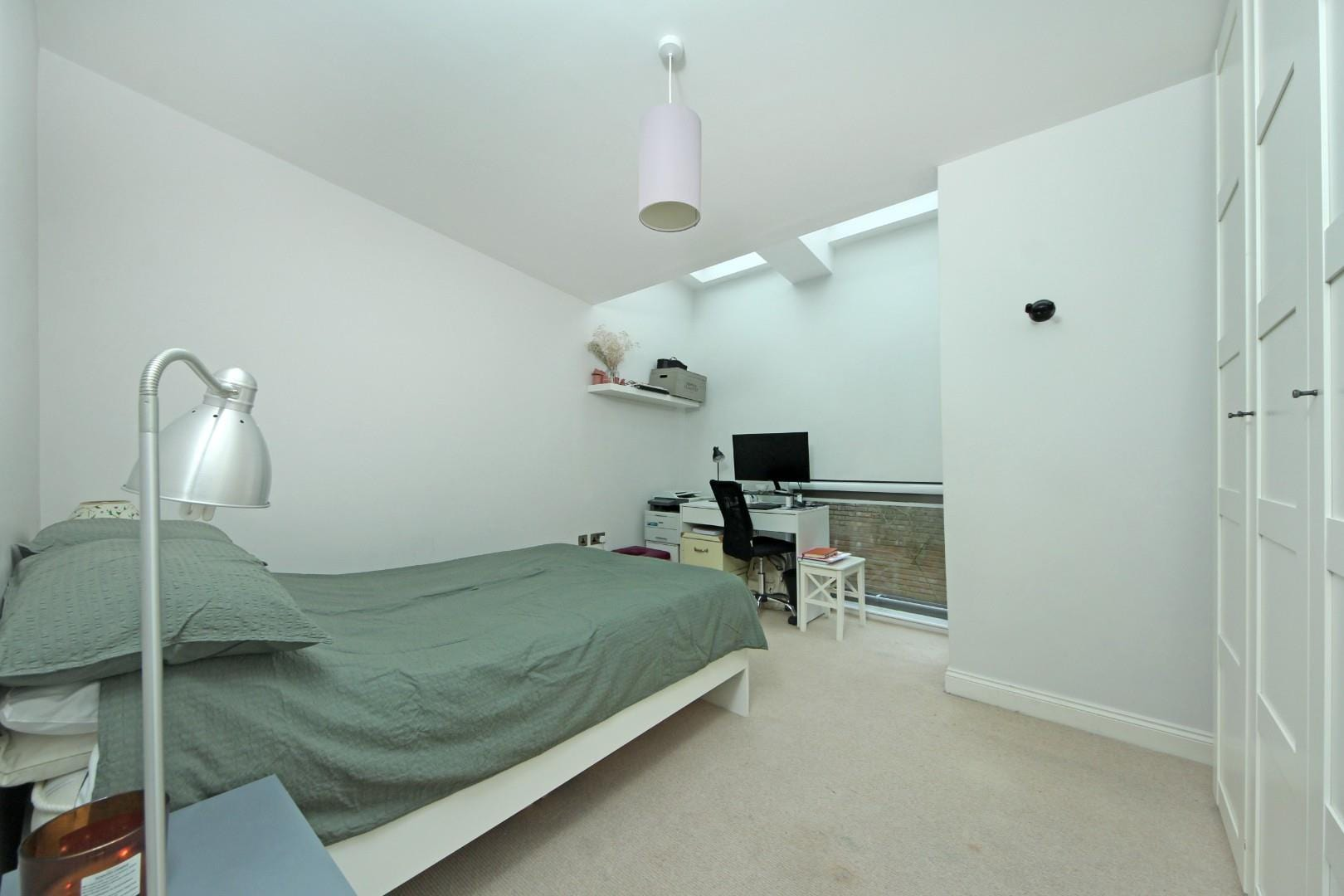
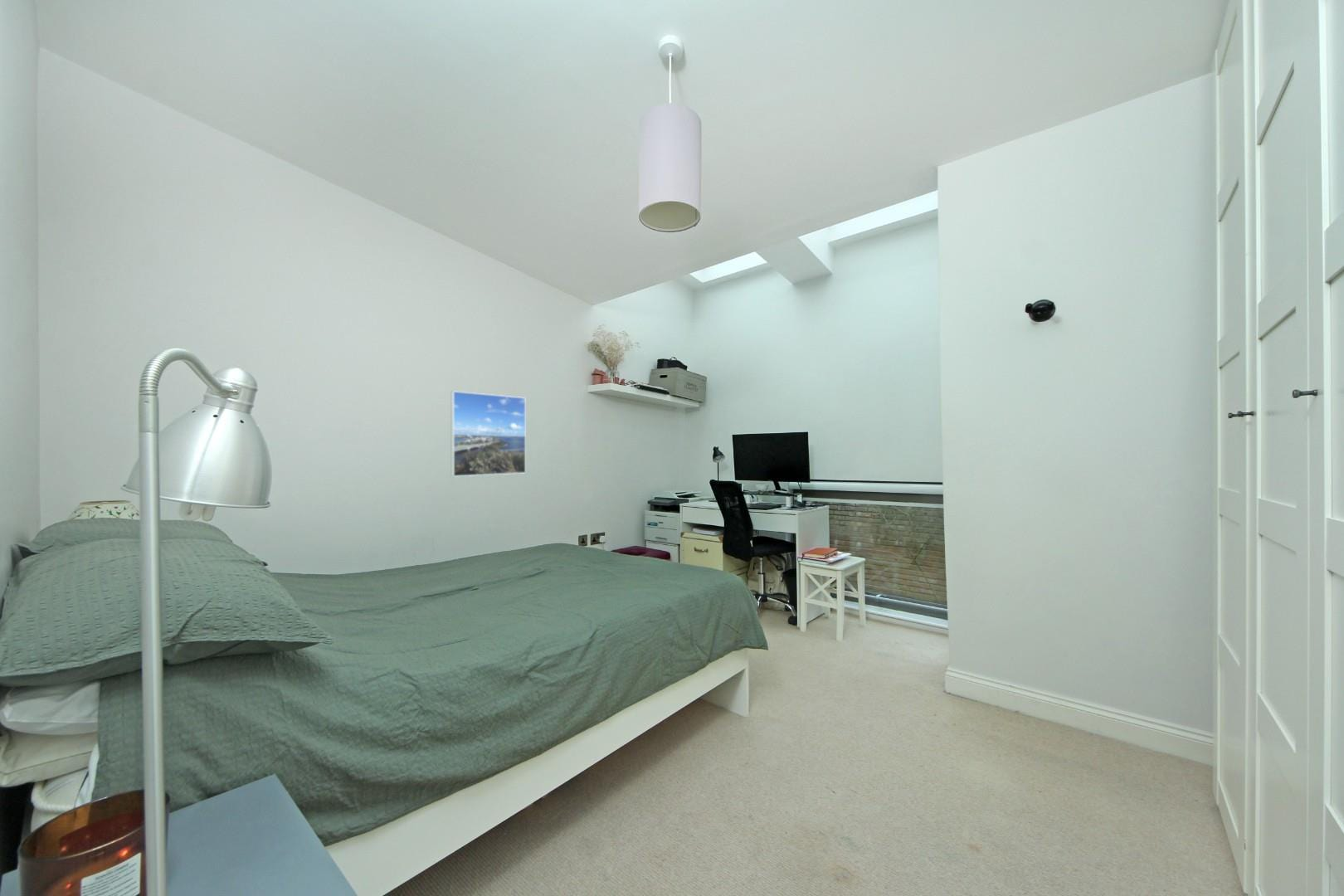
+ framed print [450,390,527,477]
